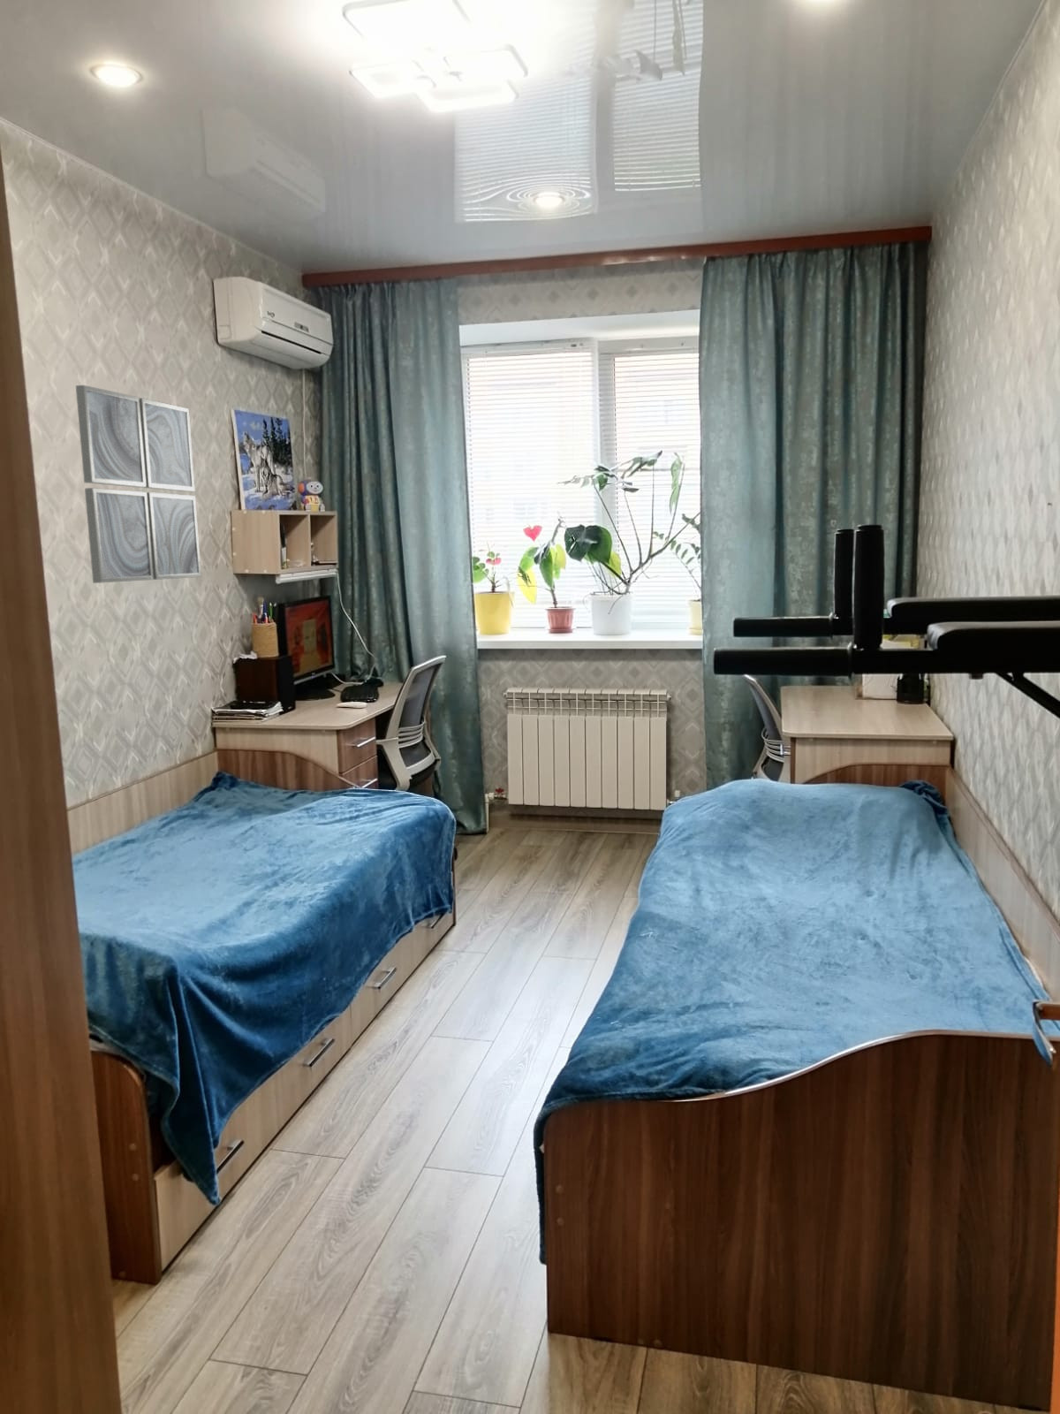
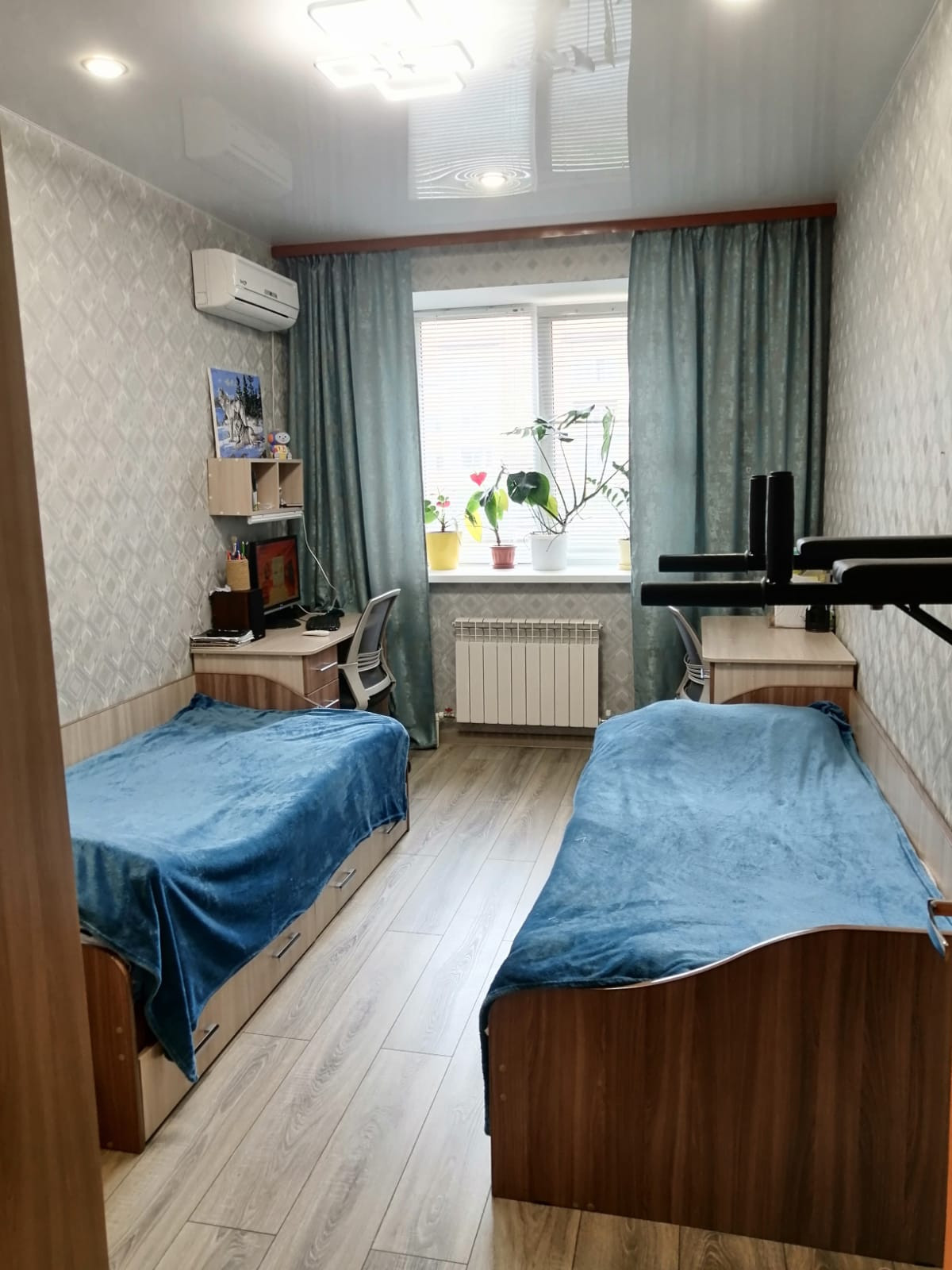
- wall art [75,384,203,585]
